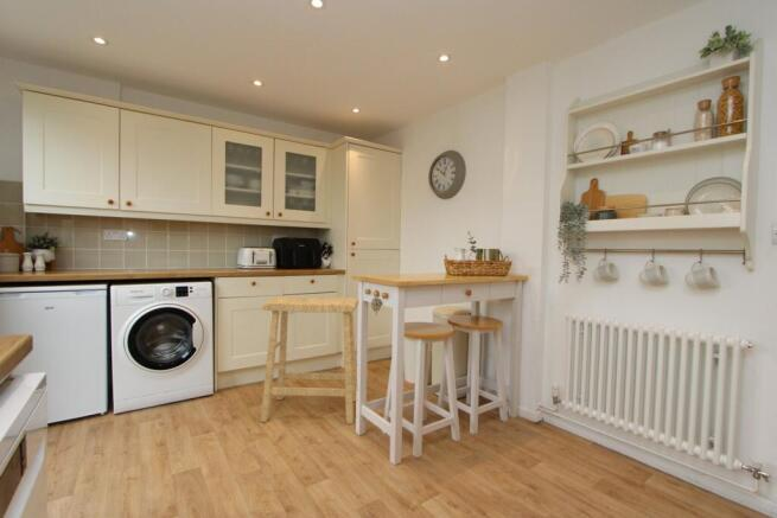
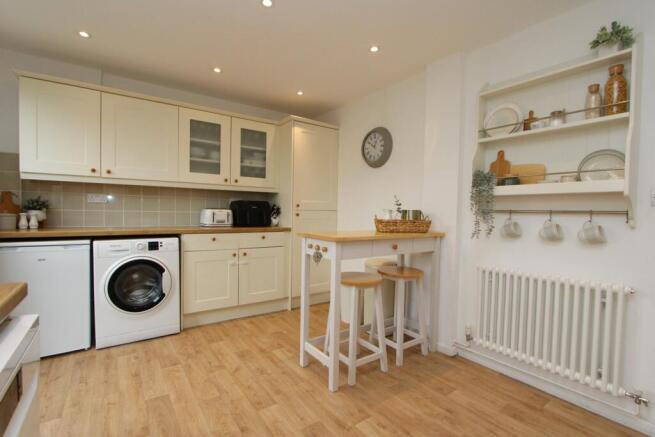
- stool [259,295,359,426]
